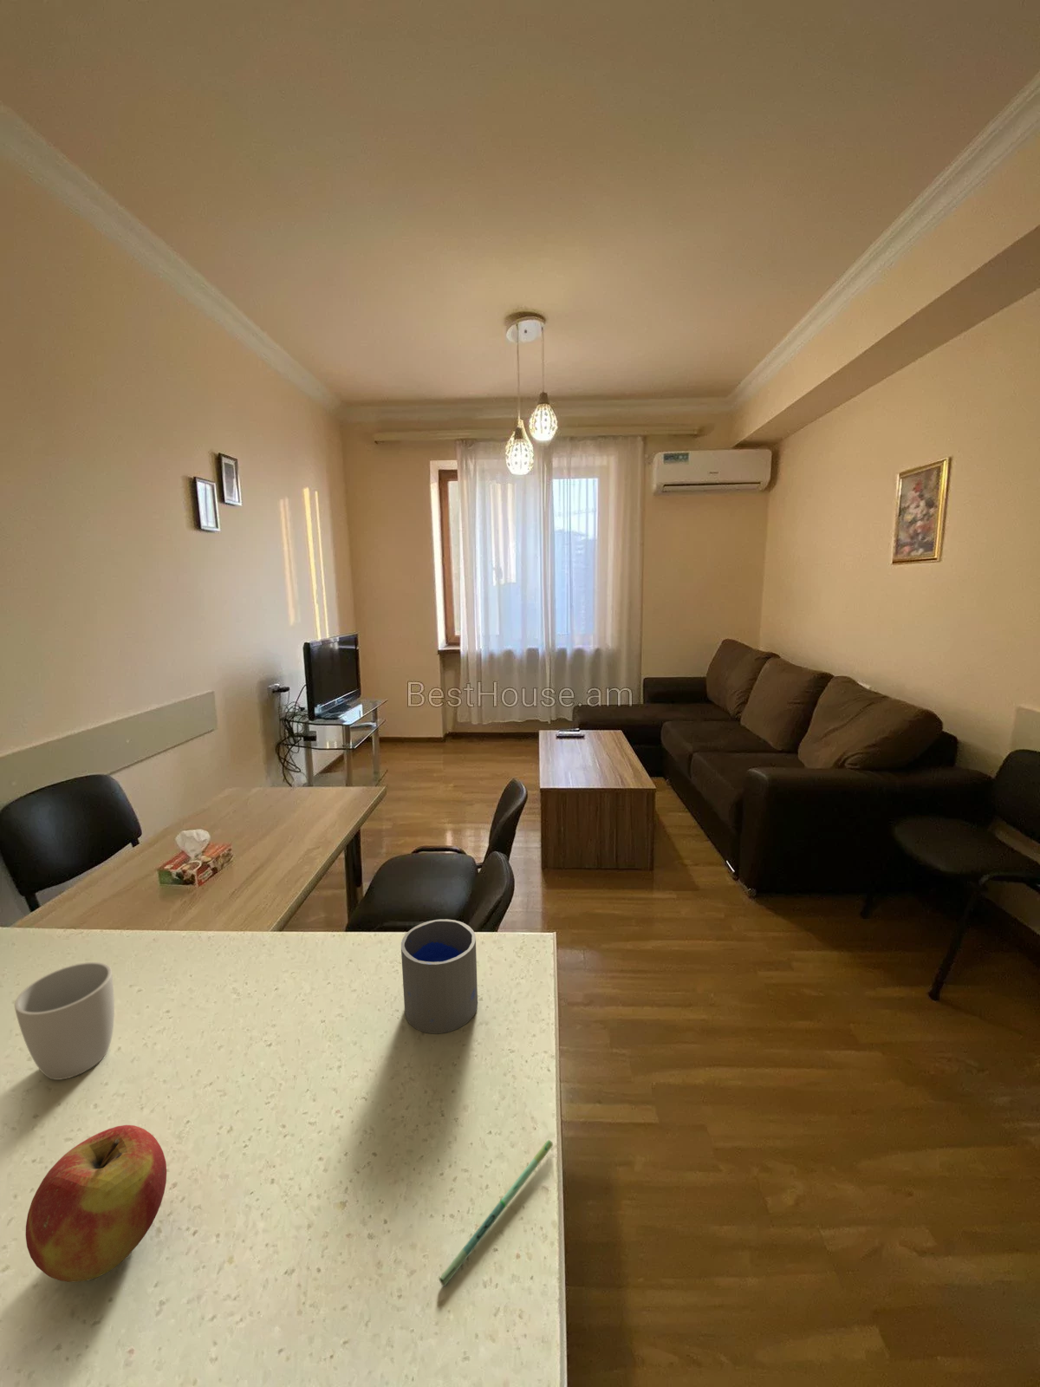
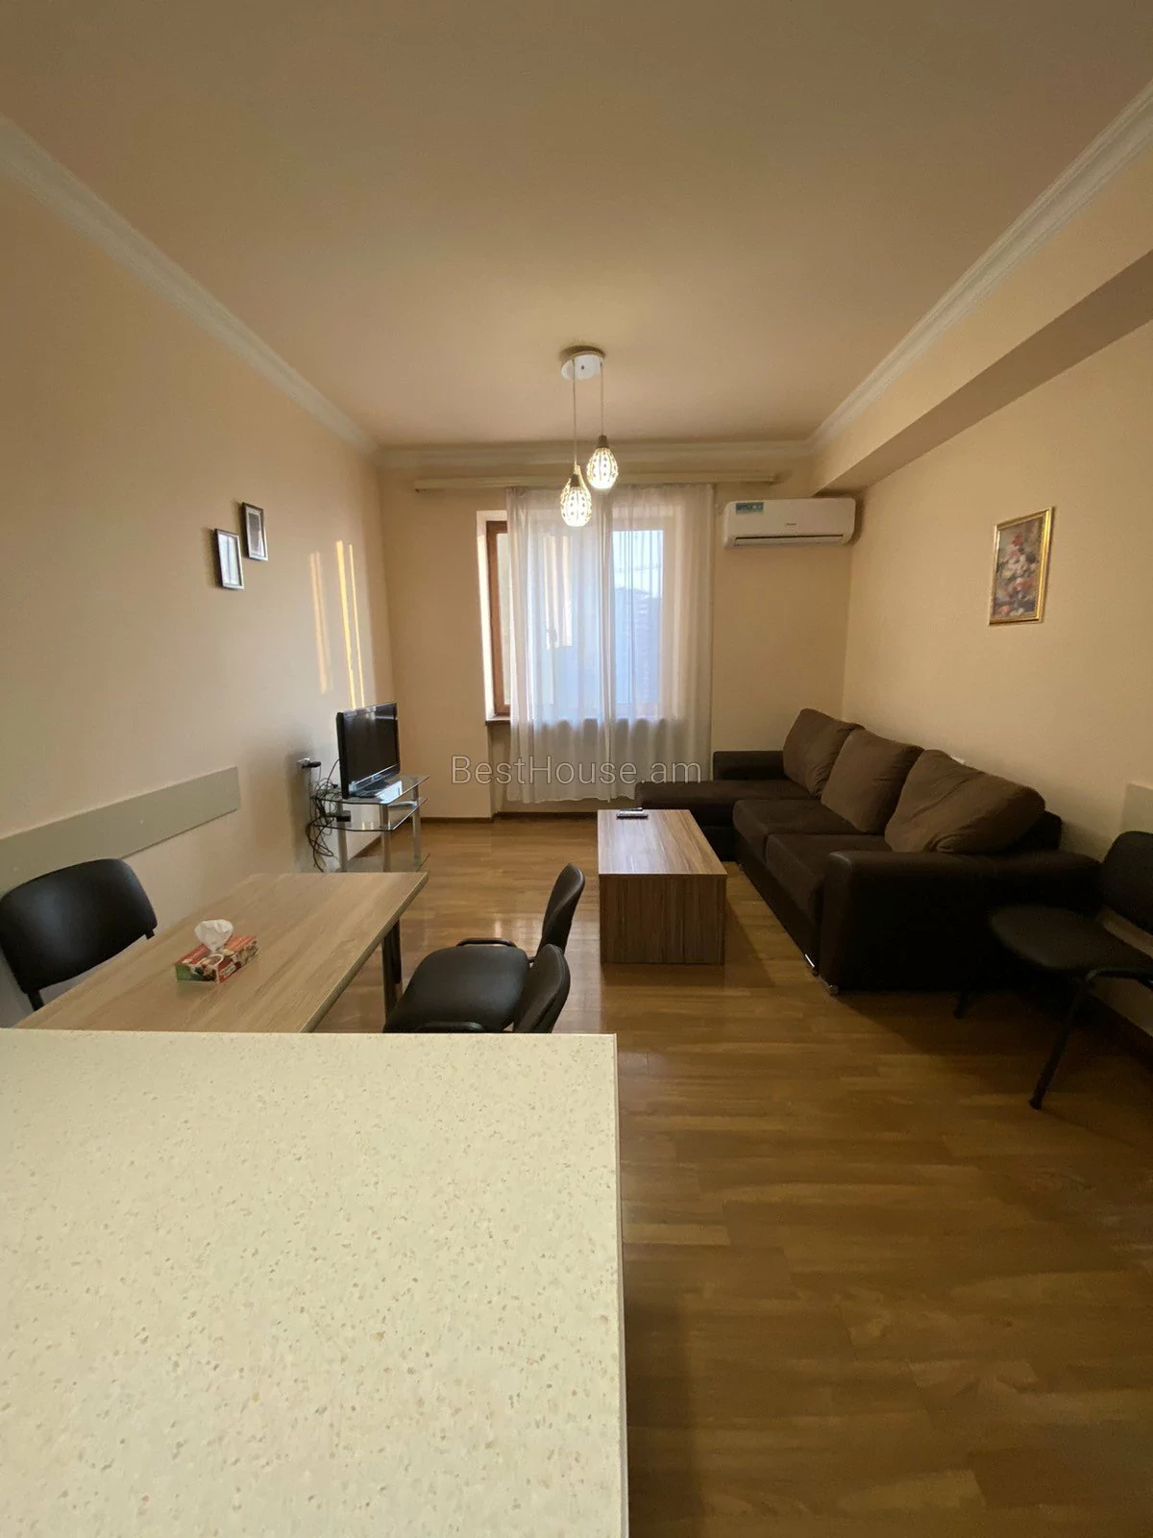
- cup [14,961,116,1081]
- apple [25,1124,167,1283]
- pen [438,1139,554,1288]
- cup [401,918,478,1034]
